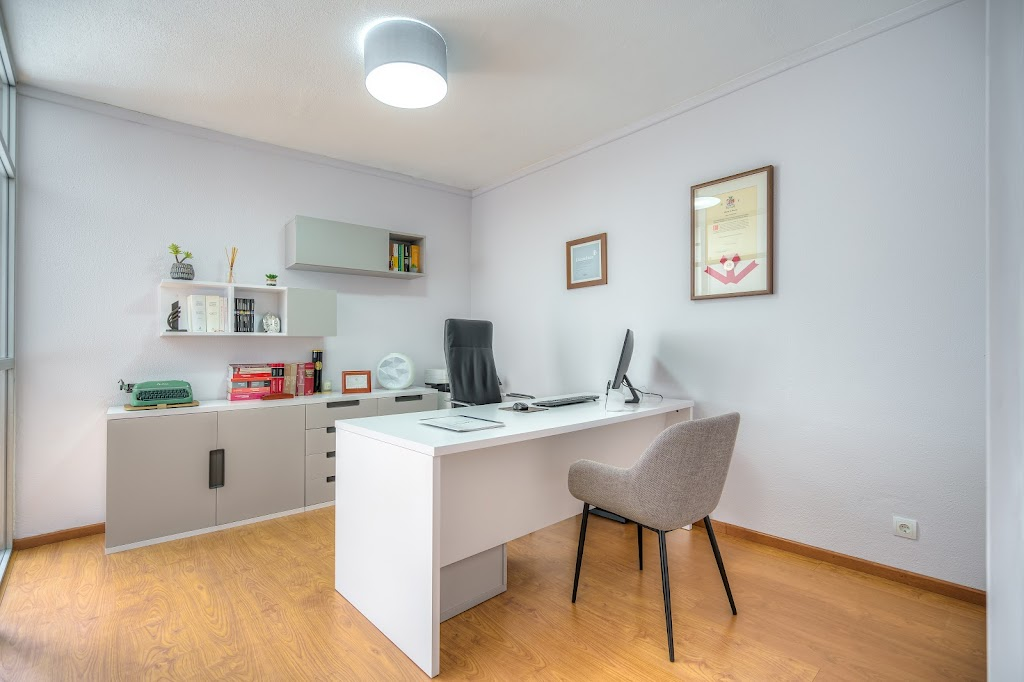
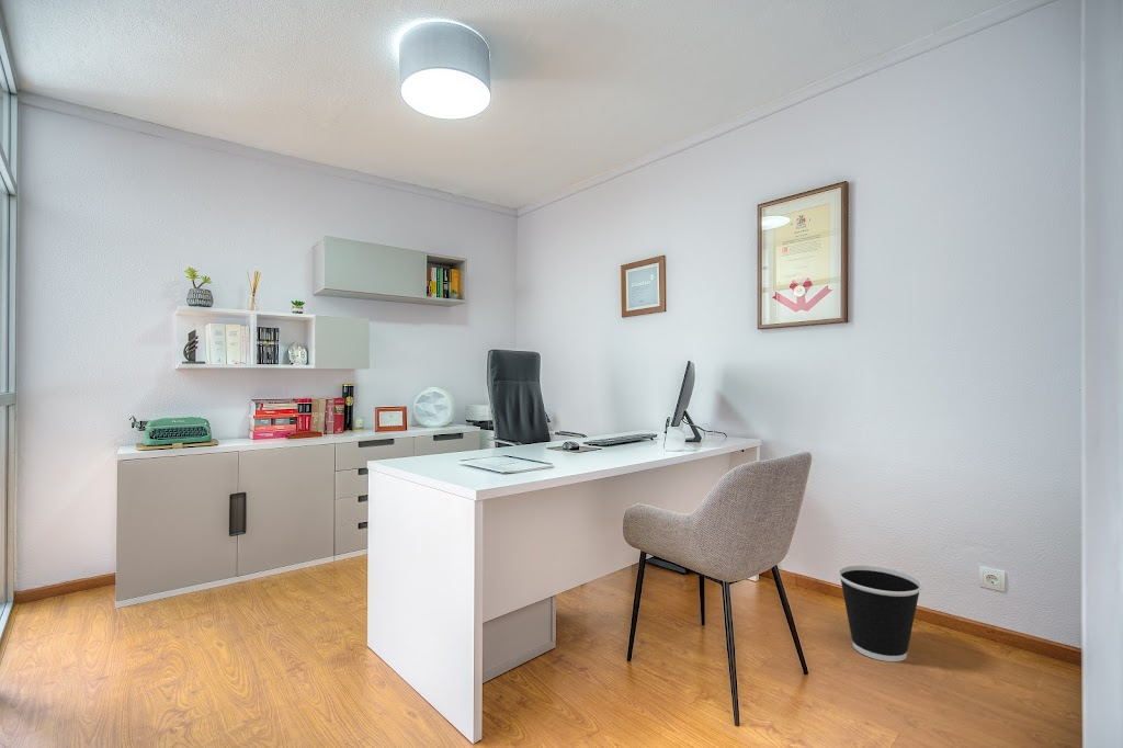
+ wastebasket [837,565,923,662]
